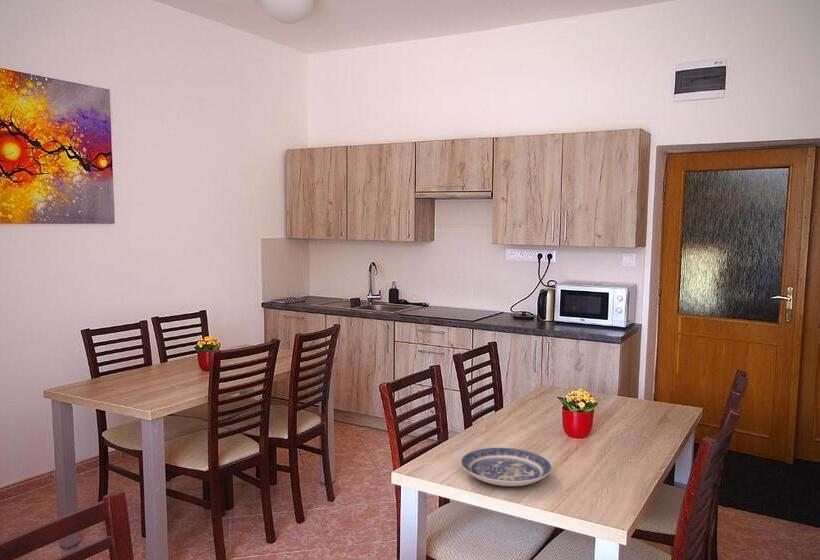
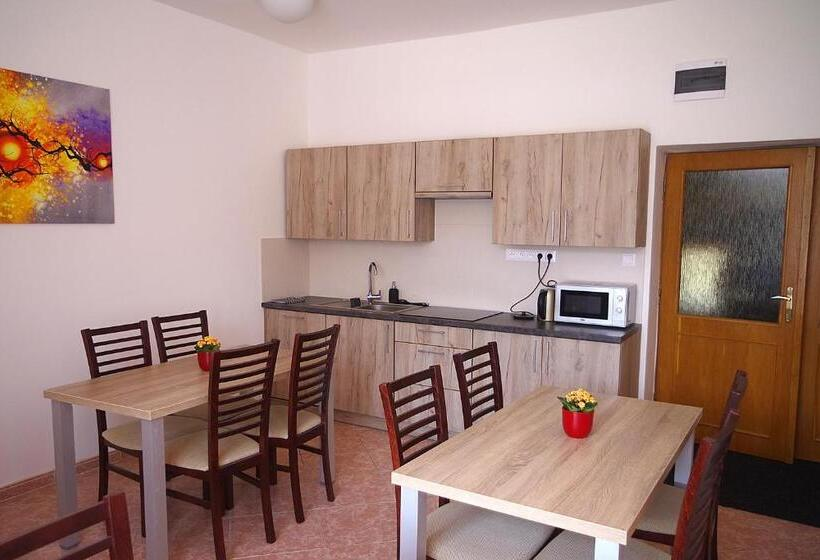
- plate [460,447,552,487]
